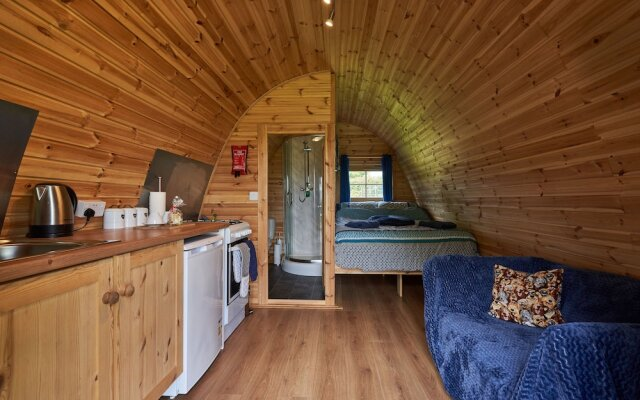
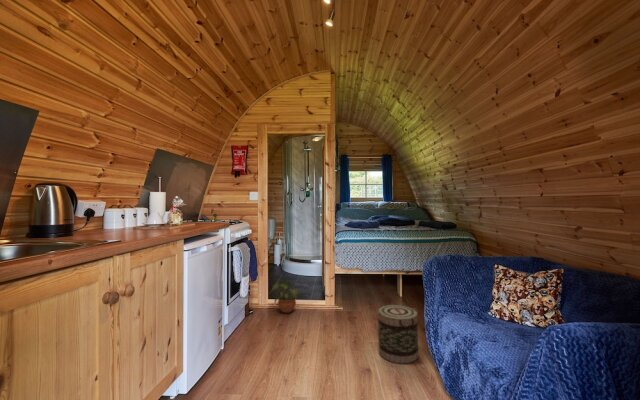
+ potted plant [271,275,299,314]
+ basket [377,304,419,364]
